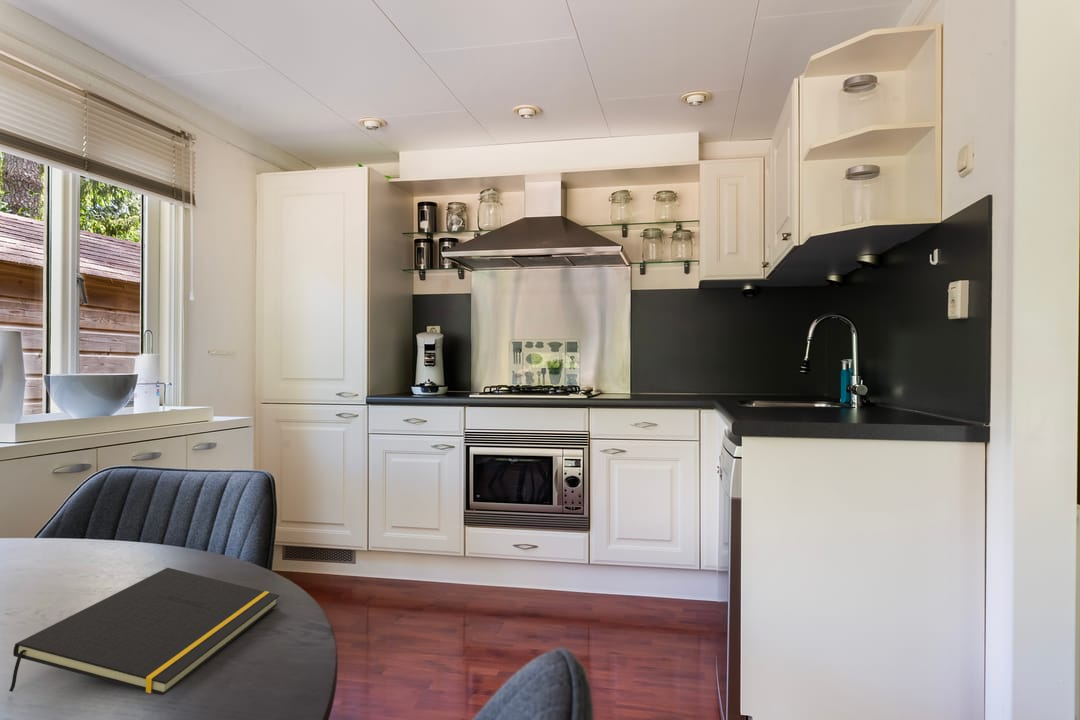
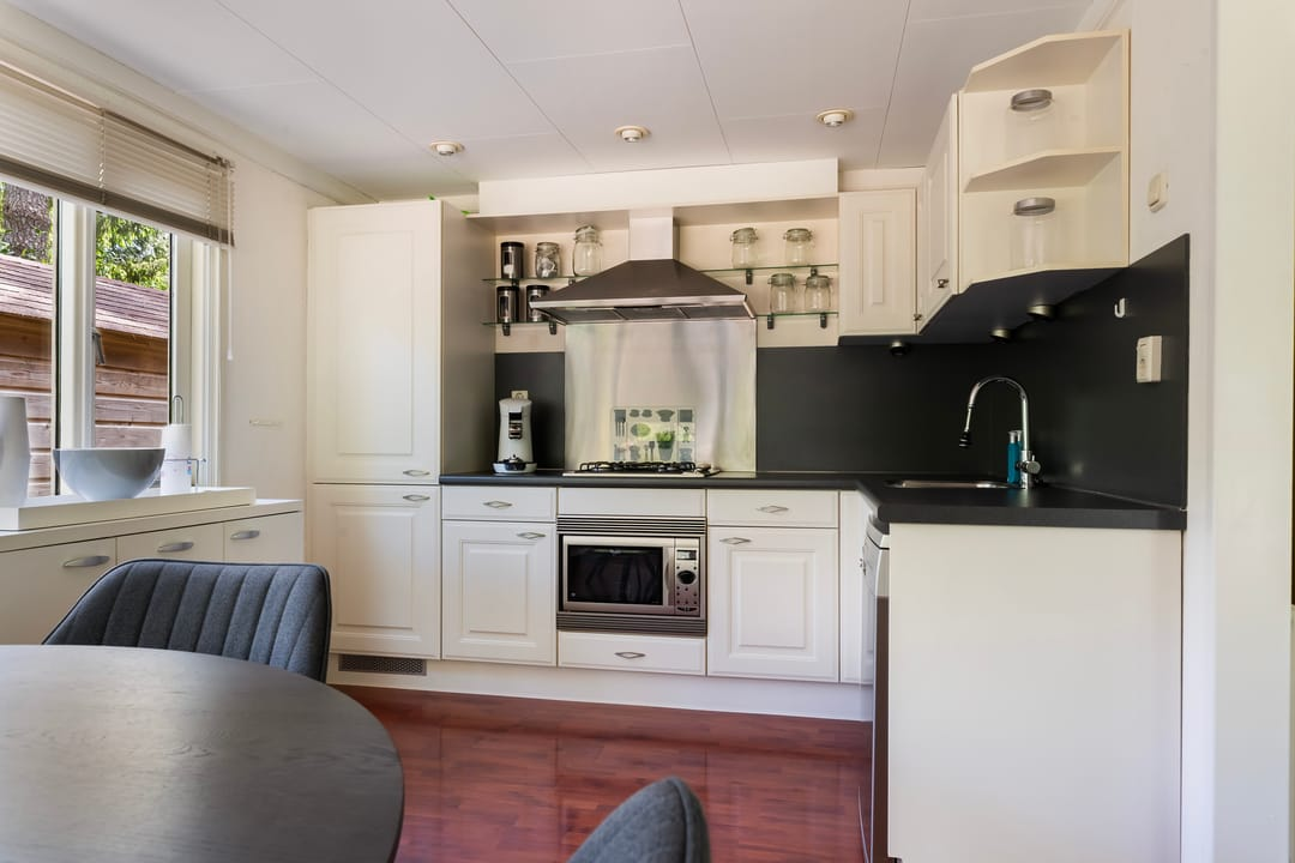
- notepad [8,567,280,696]
